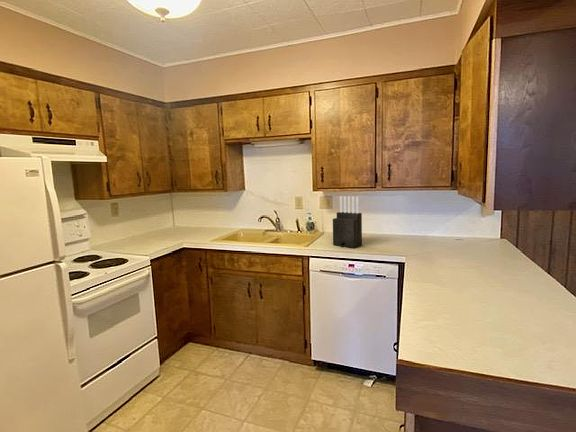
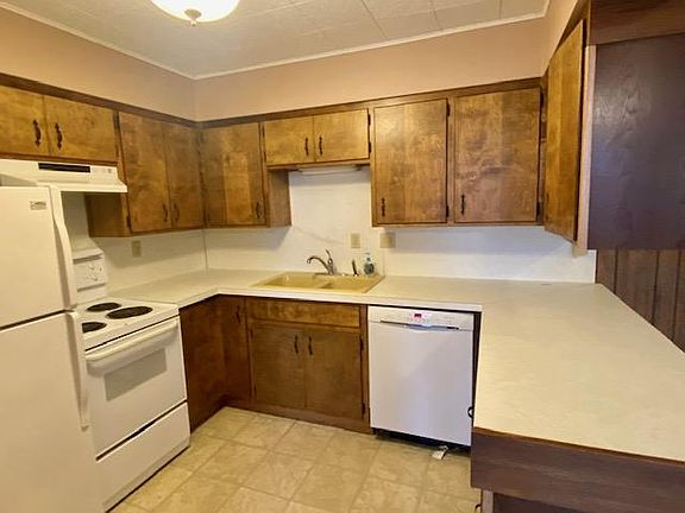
- knife block [332,195,363,249]
